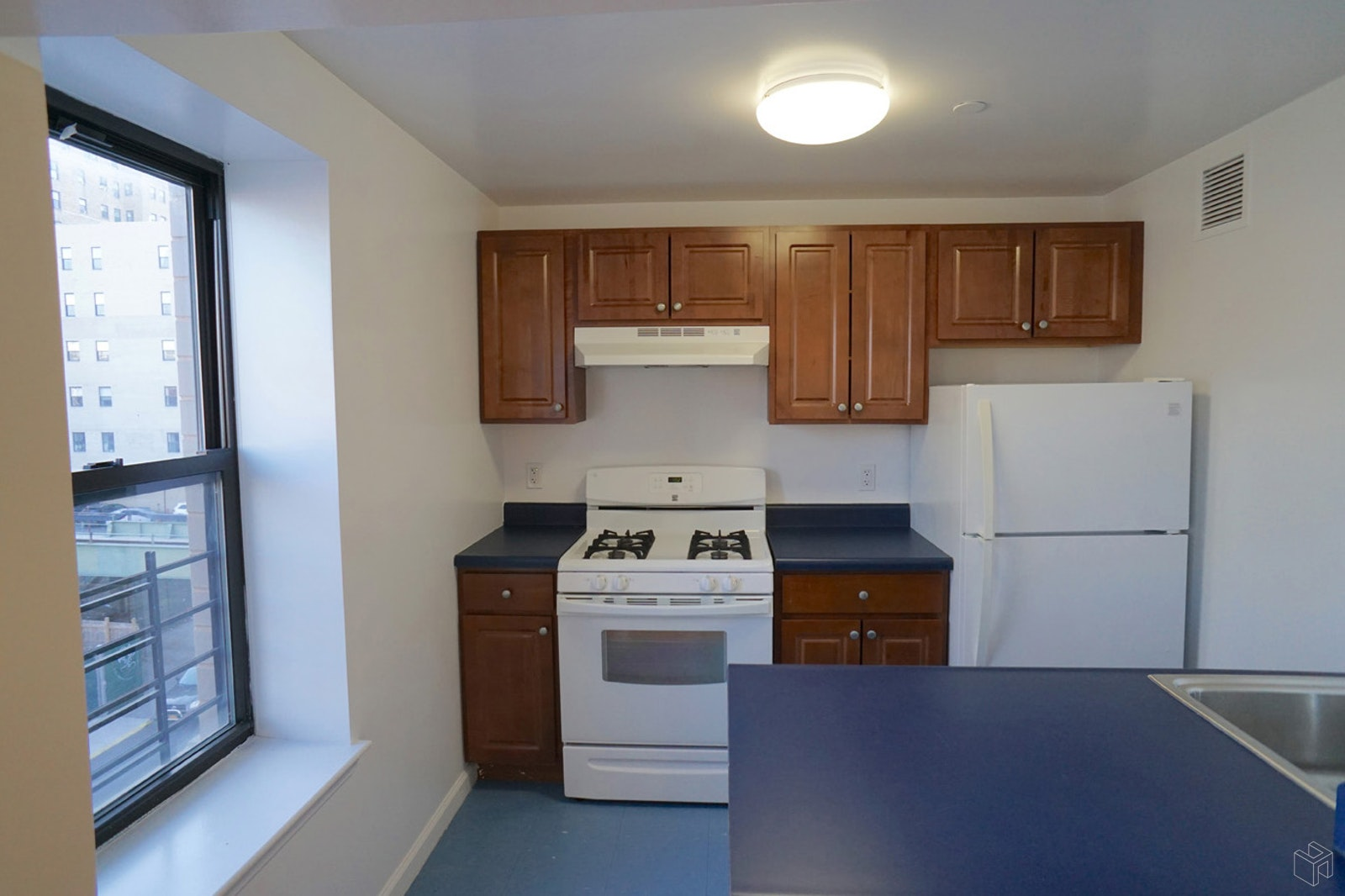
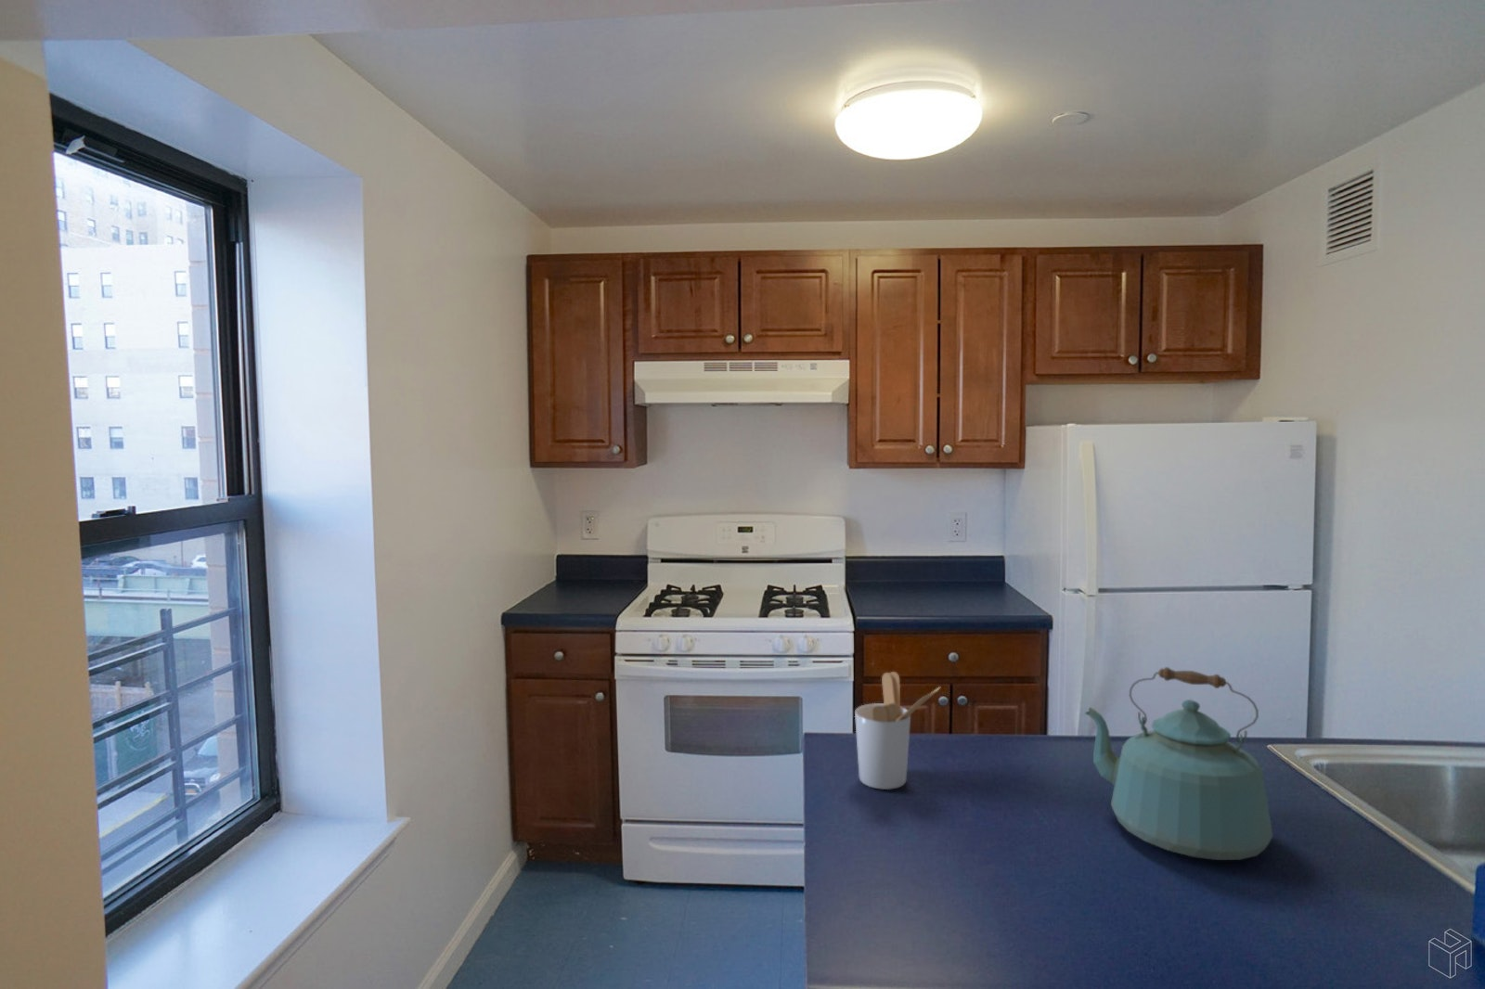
+ kettle [1084,666,1274,861]
+ utensil holder [853,671,941,790]
